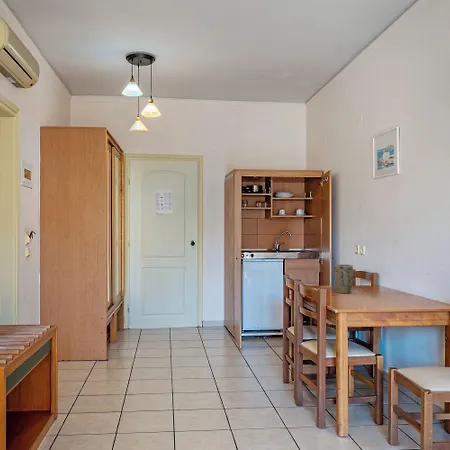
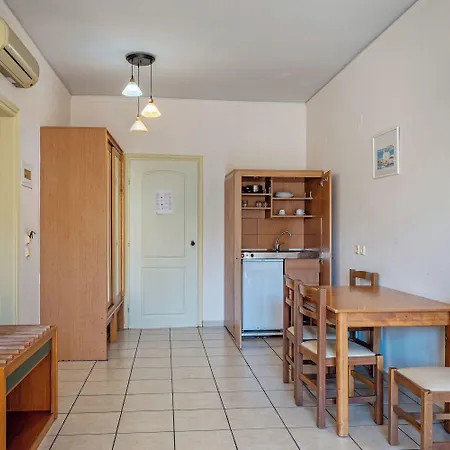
- plant pot [333,263,354,294]
